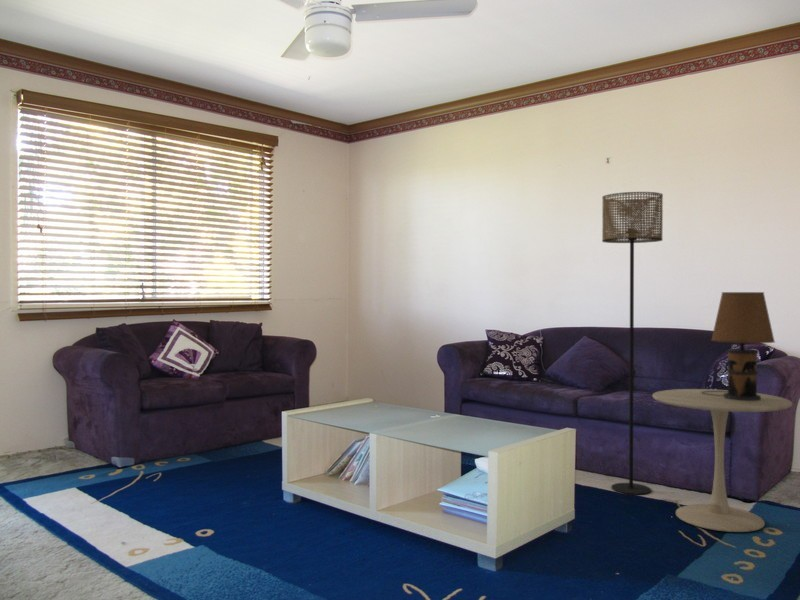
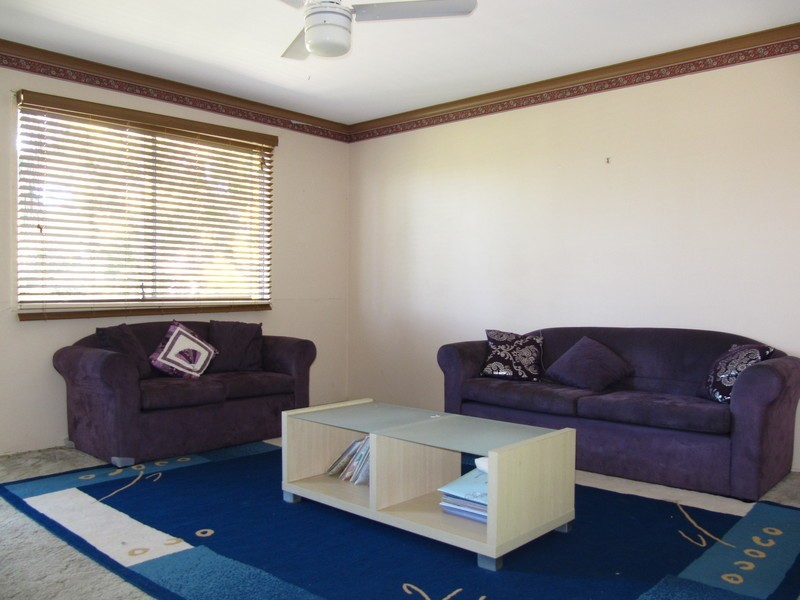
- floor lamp [601,191,664,495]
- side table [651,388,793,533]
- table lamp [702,291,776,400]
